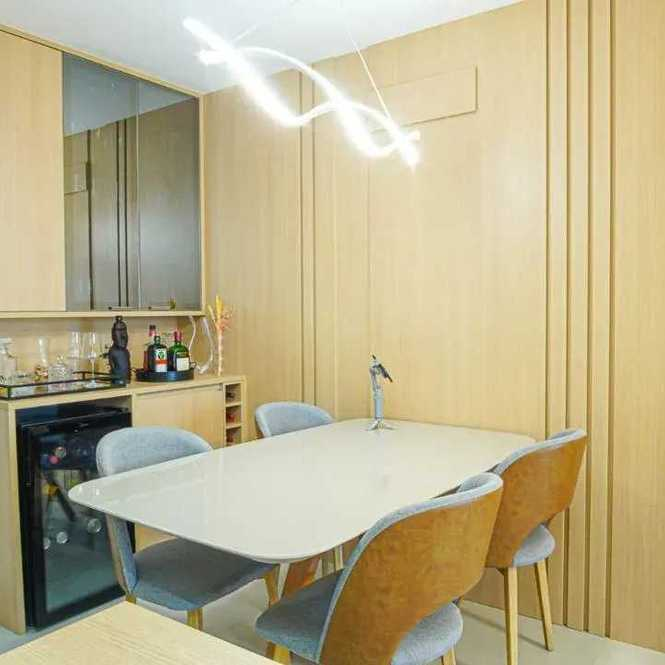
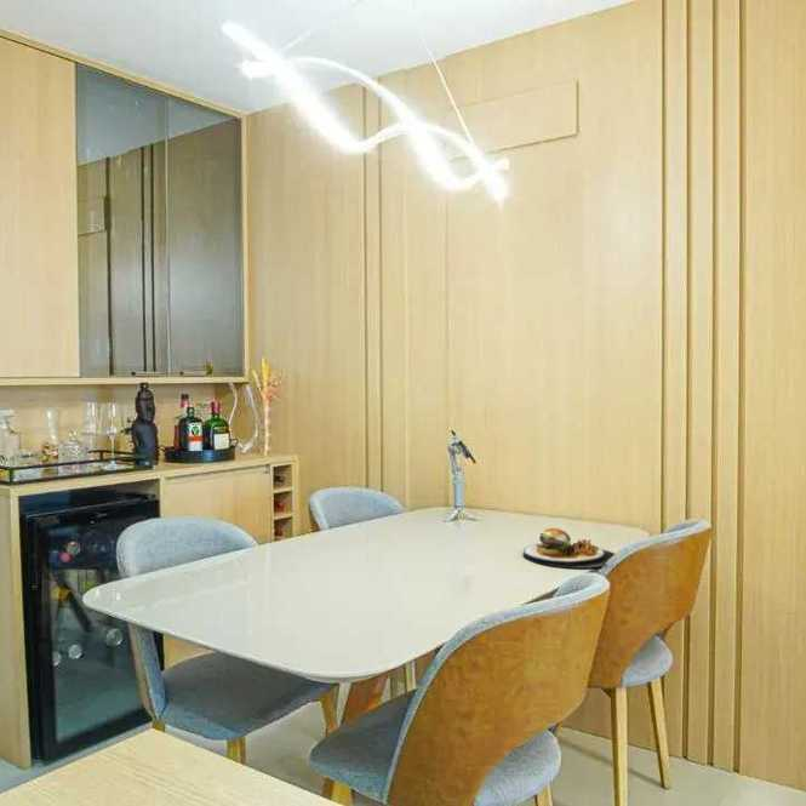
+ plate [521,527,616,570]
